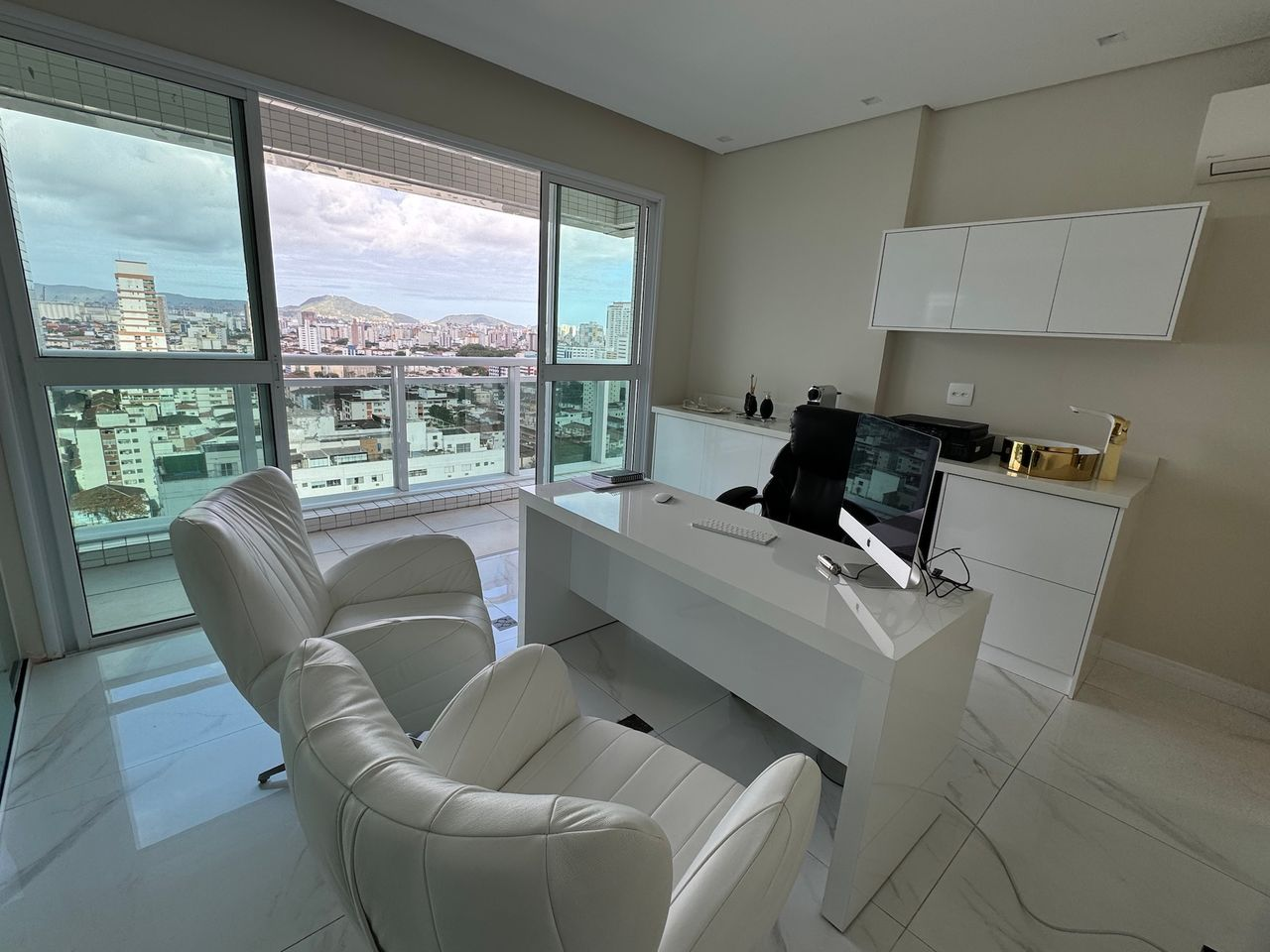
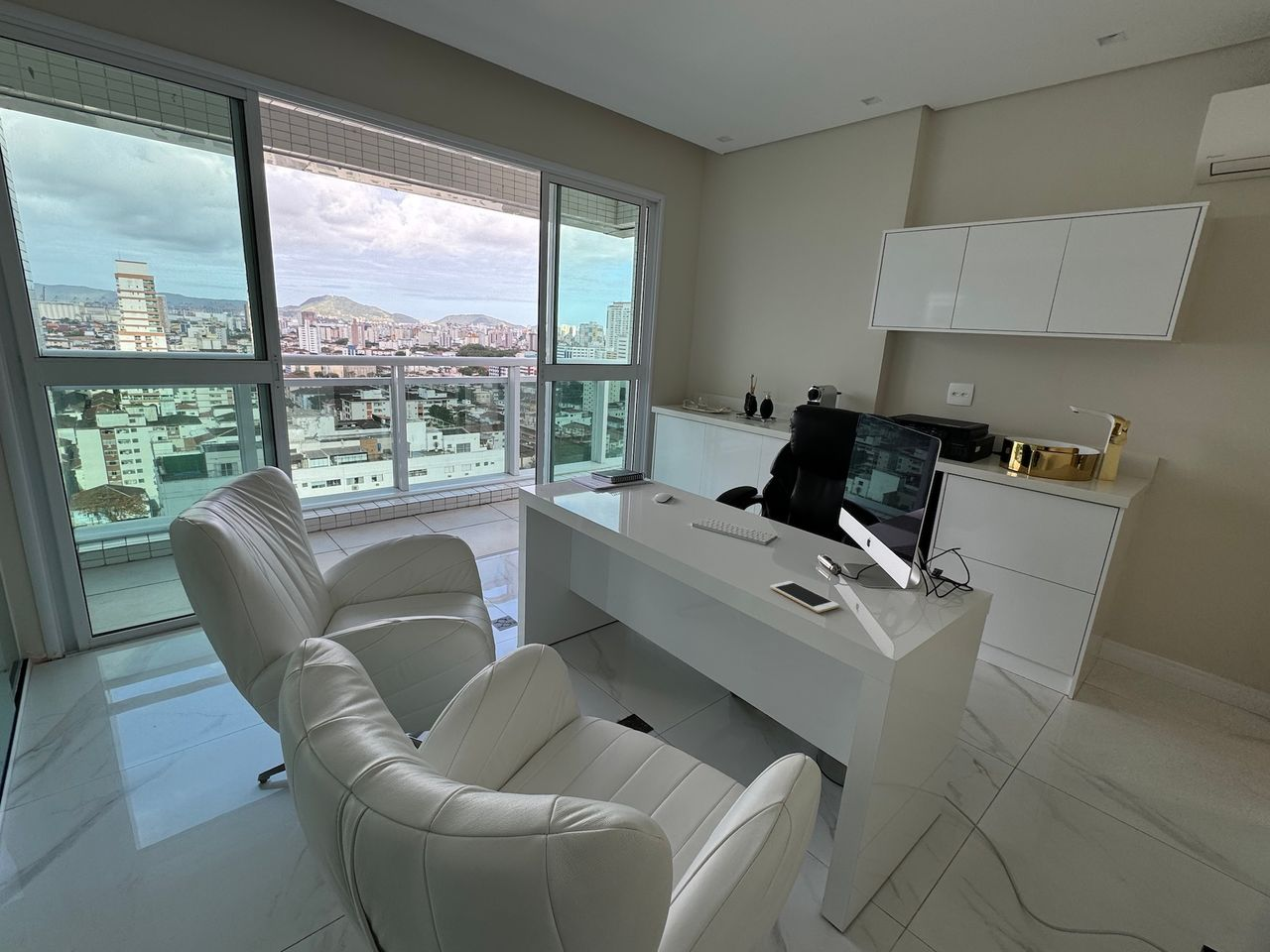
+ cell phone [769,580,840,614]
